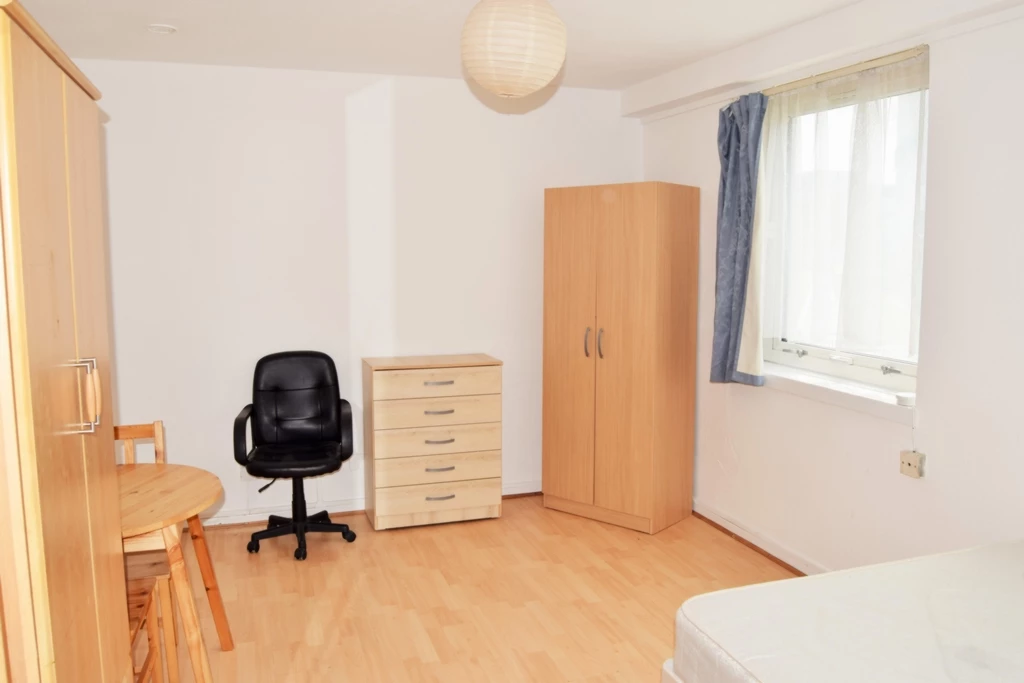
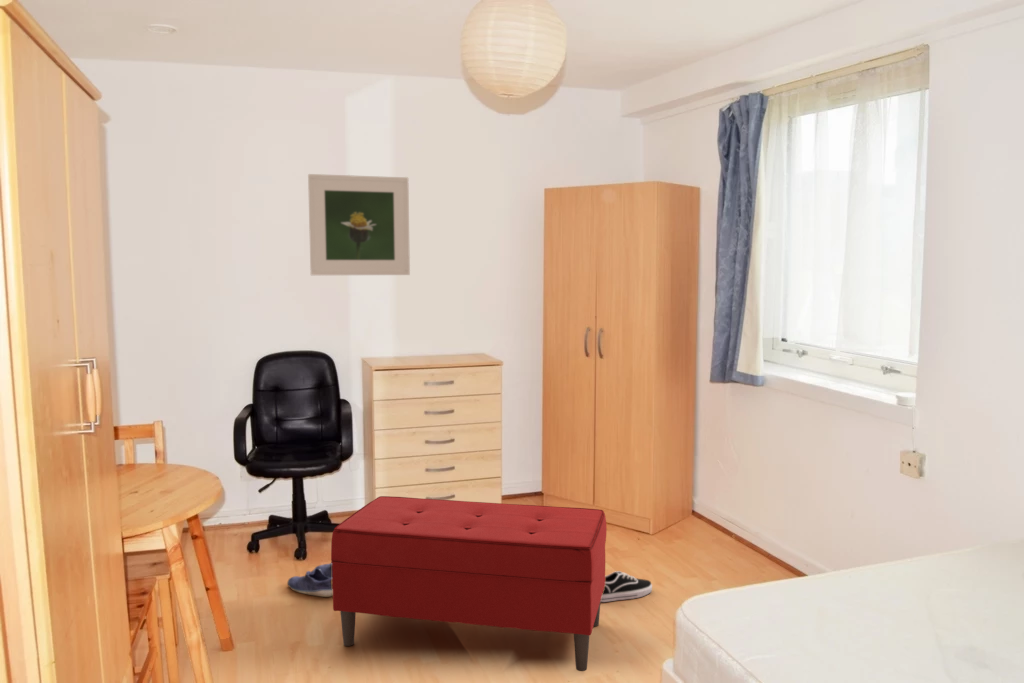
+ shoe [600,570,653,603]
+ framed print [307,173,411,276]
+ bench [330,495,608,672]
+ shoe [286,562,333,598]
